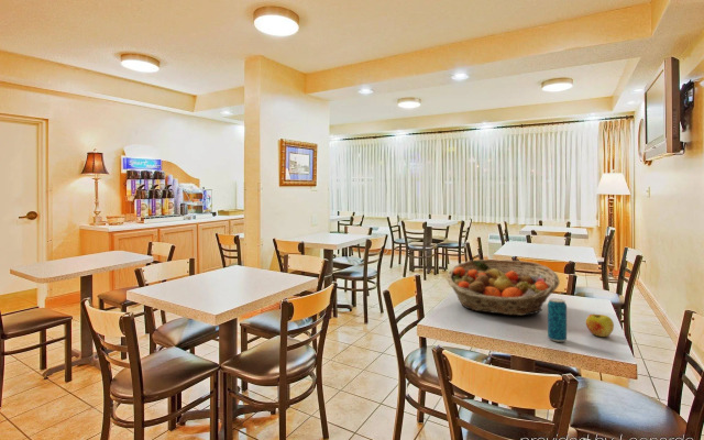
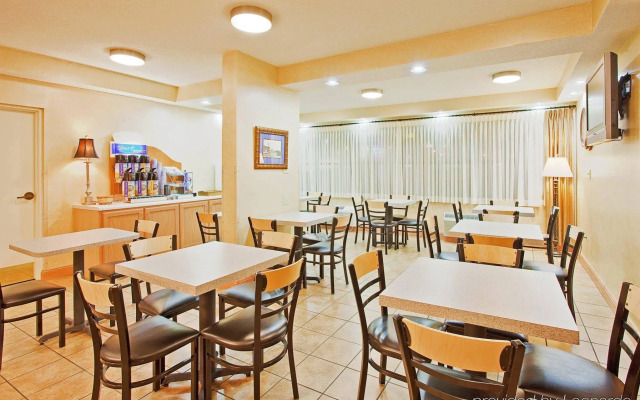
- fruit basket [446,258,561,317]
- apple [584,314,615,338]
- beverage can [547,298,568,343]
